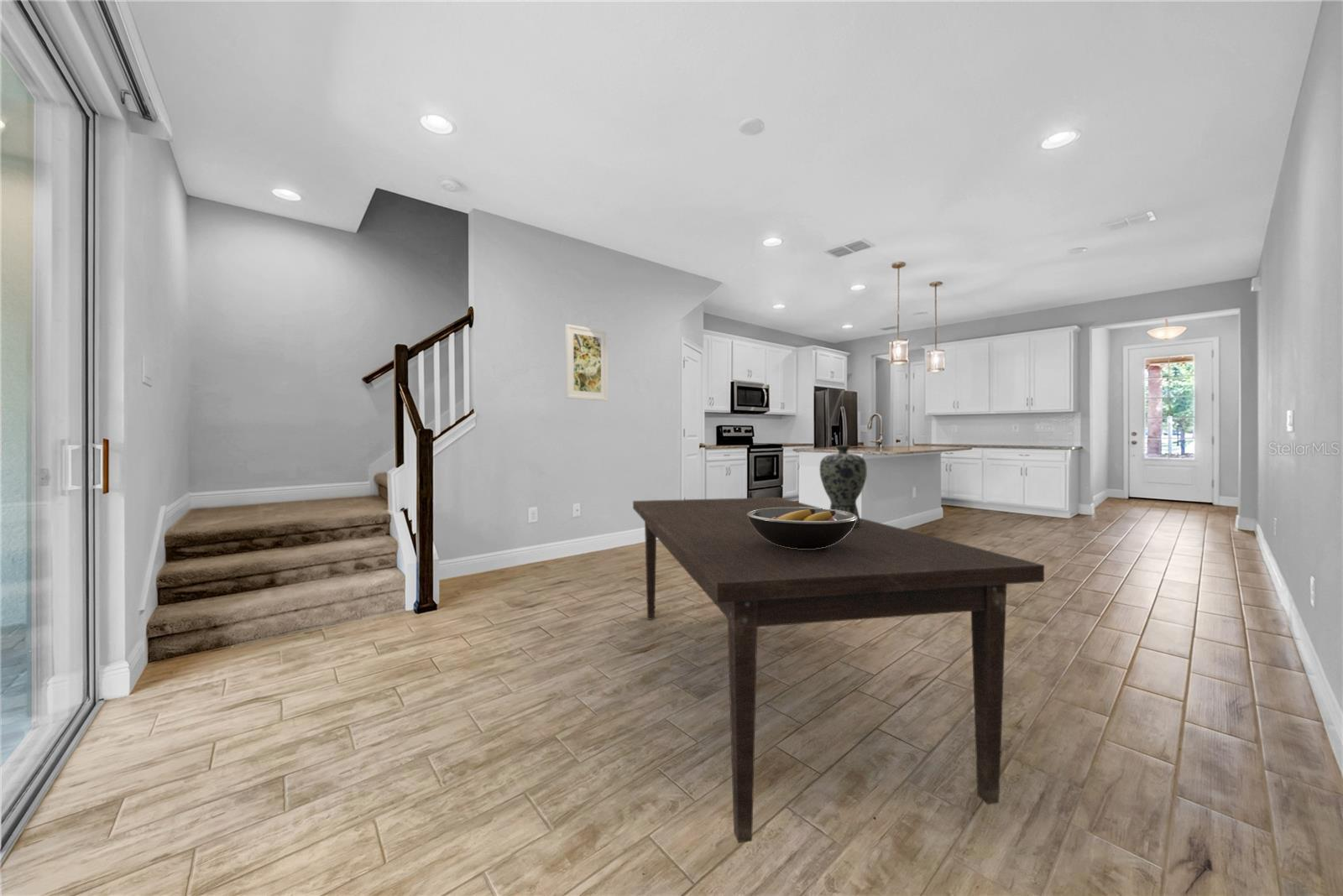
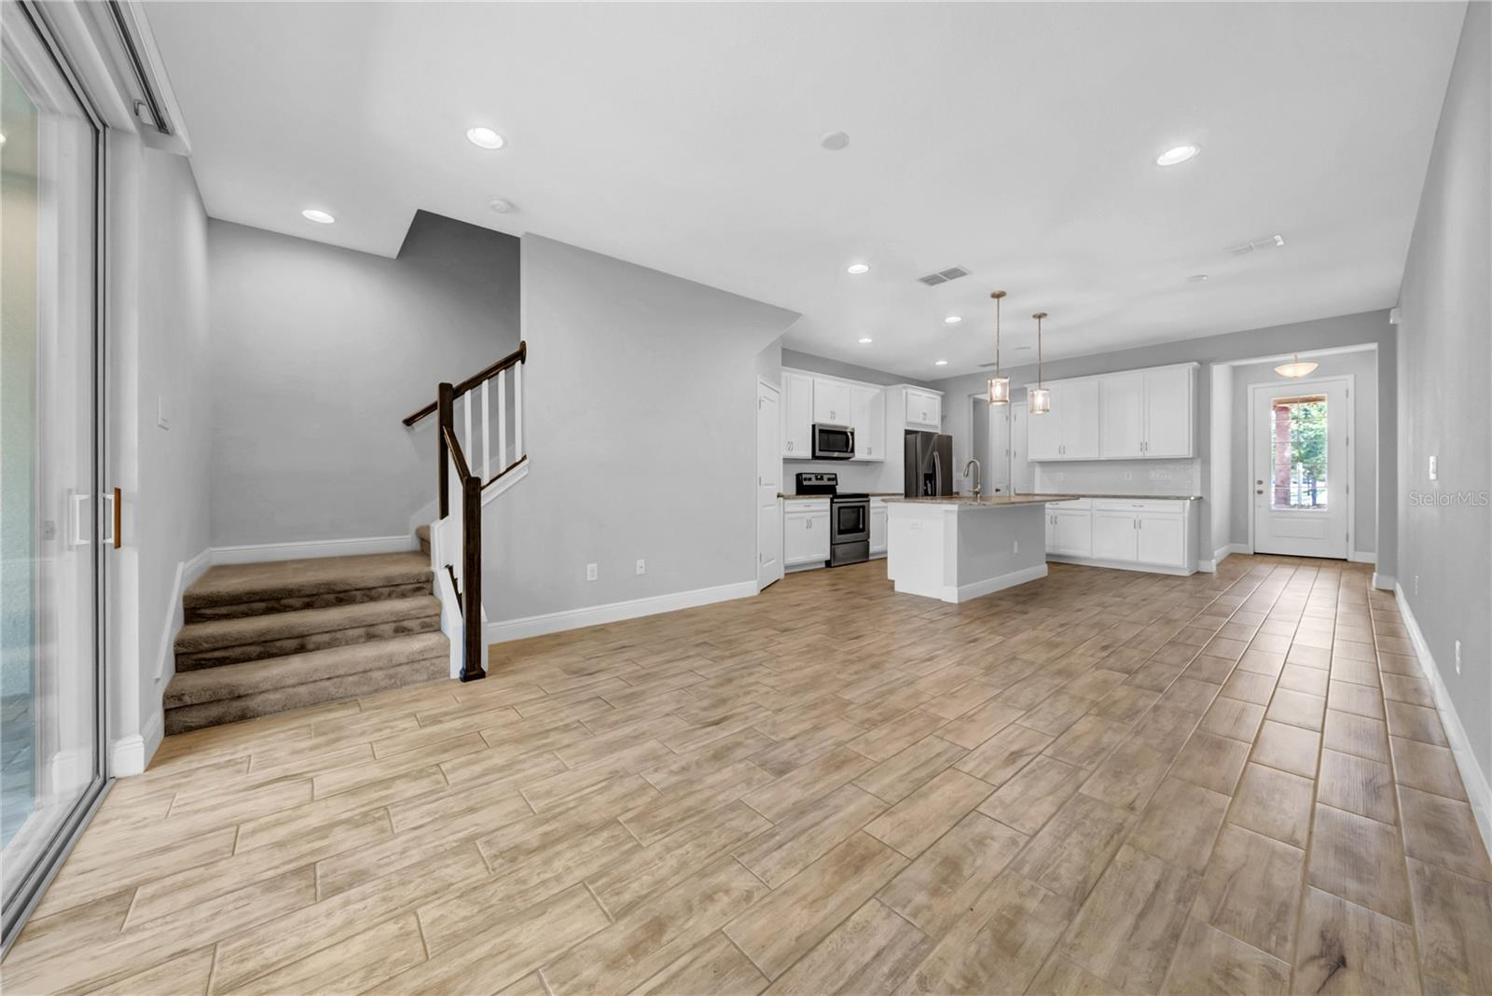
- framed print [565,323,609,402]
- vase [818,445,868,527]
- fruit bowl [747,508,857,549]
- dining table [632,497,1045,844]
